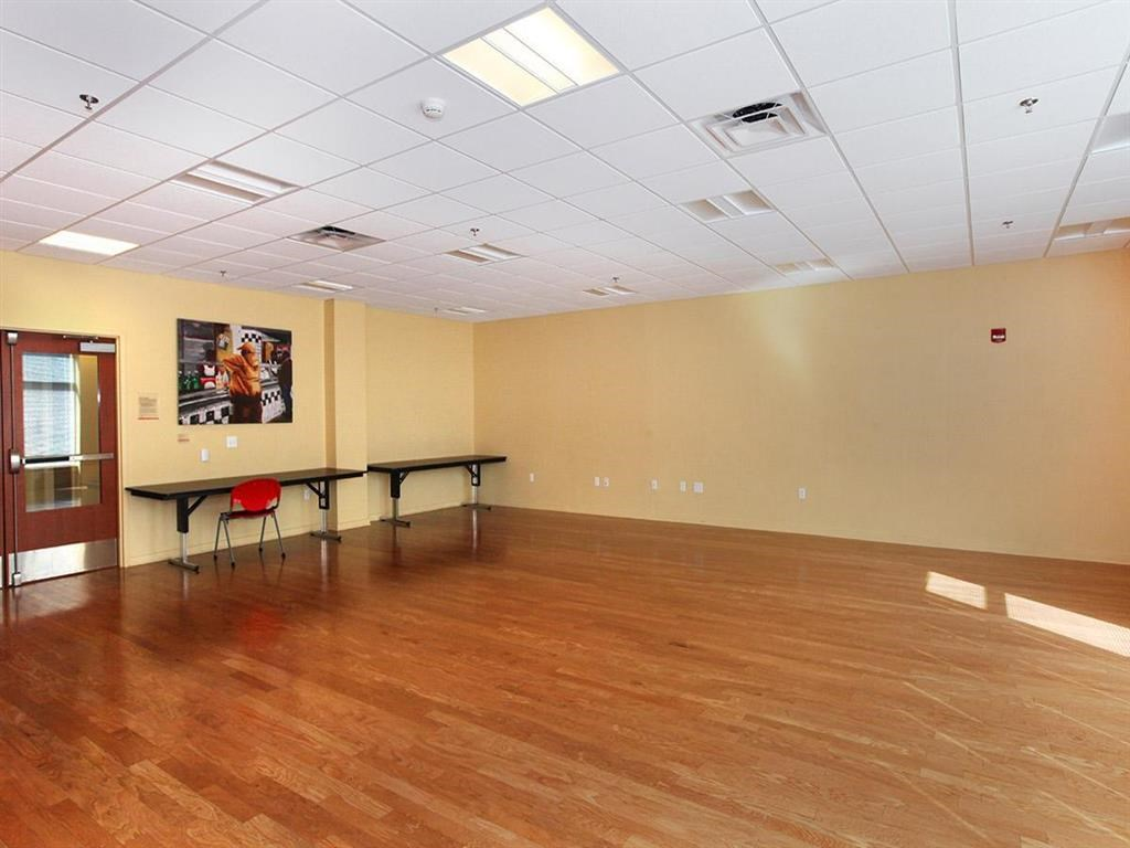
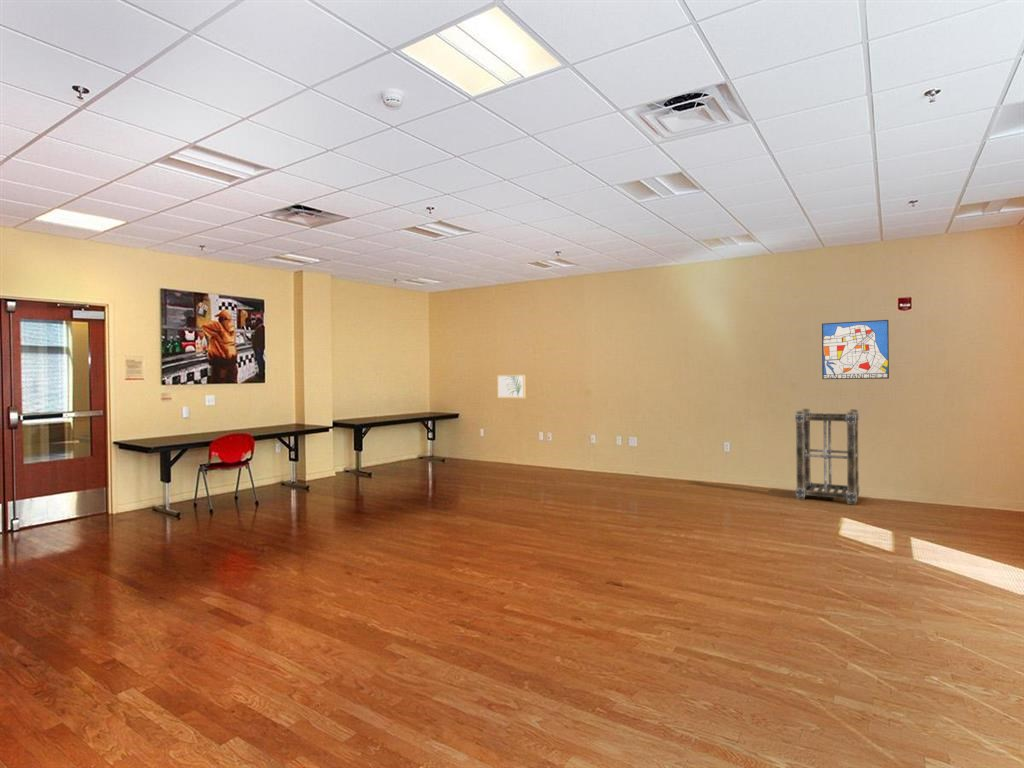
+ shelving unit [794,408,860,506]
+ wall art [496,373,527,399]
+ wall art [821,319,890,380]
